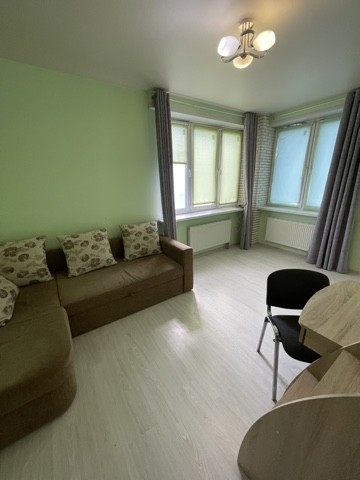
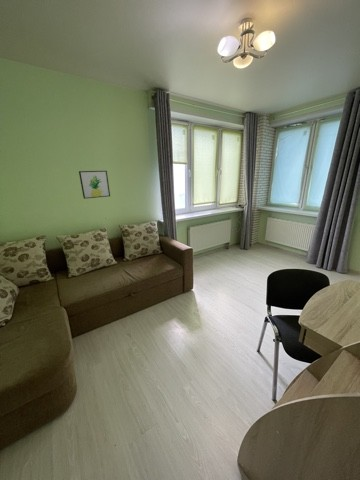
+ wall art [78,170,111,200]
